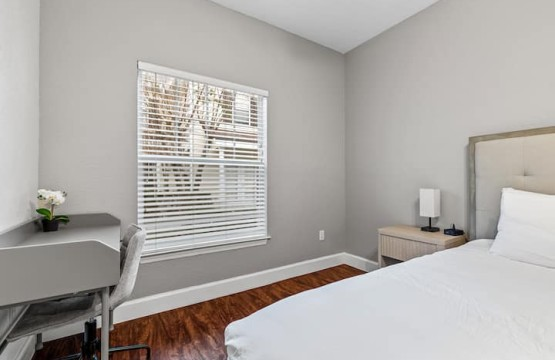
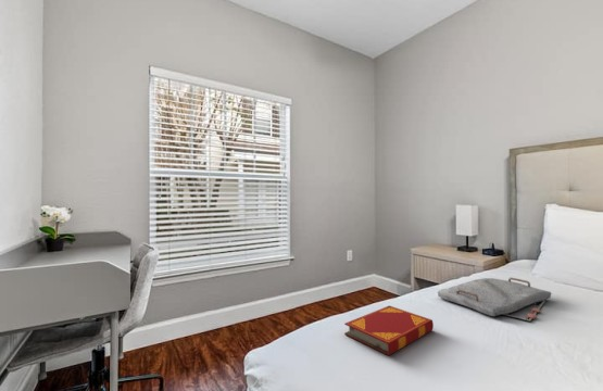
+ serving tray [437,277,553,323]
+ hardback book [343,305,435,356]
